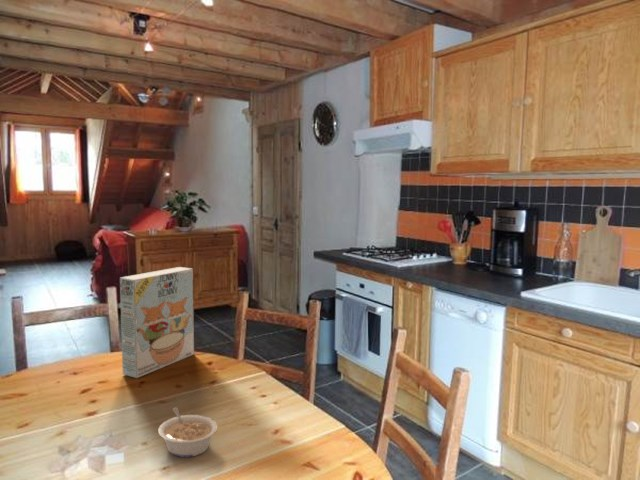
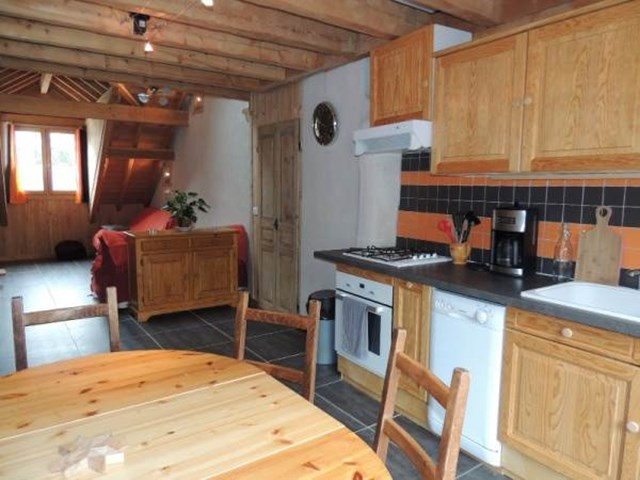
- legume [157,406,219,458]
- cereal box [119,266,195,379]
